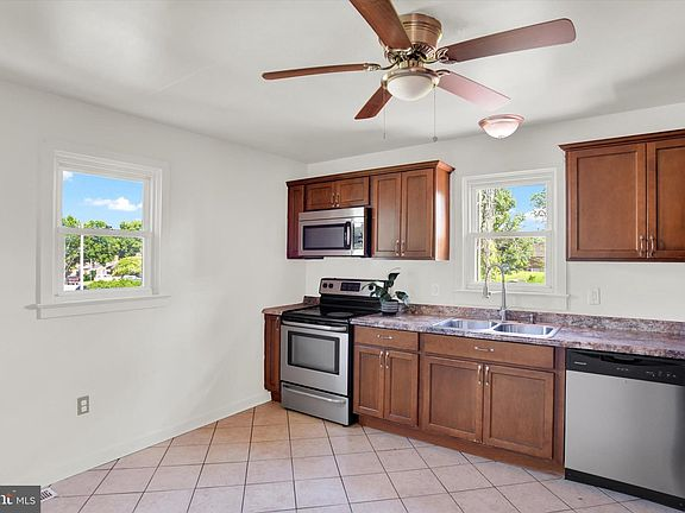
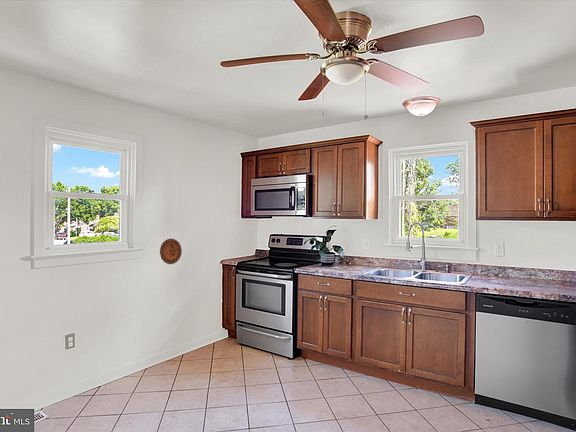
+ decorative plate [159,238,183,265]
